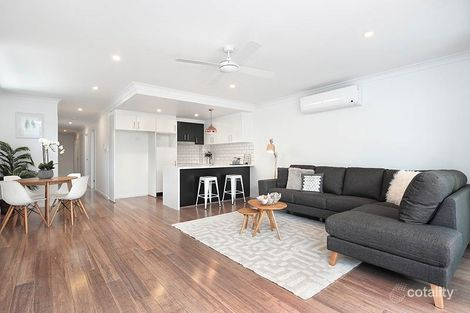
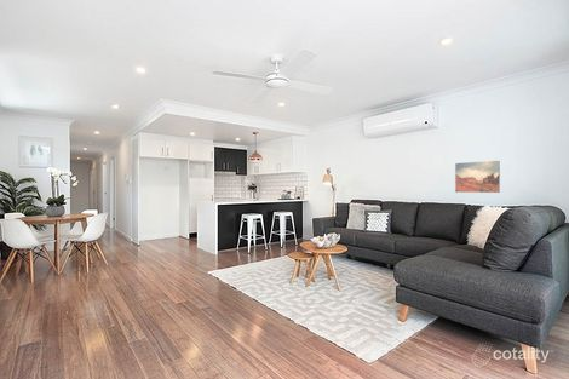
+ wall art [454,160,501,194]
